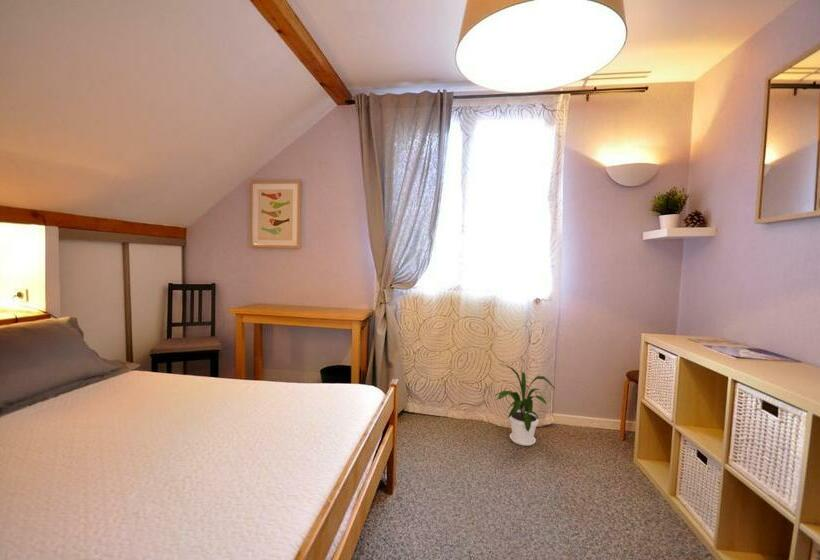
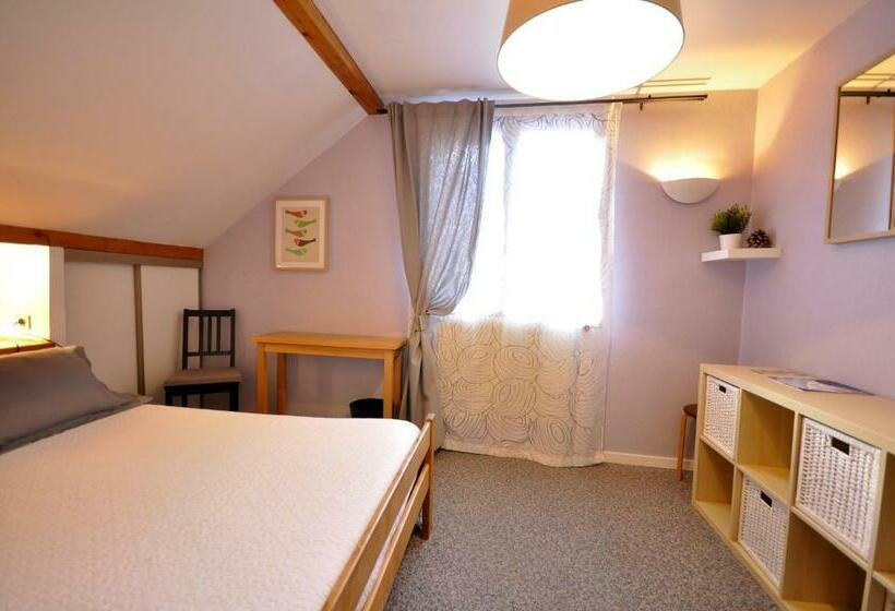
- house plant [494,363,556,447]
